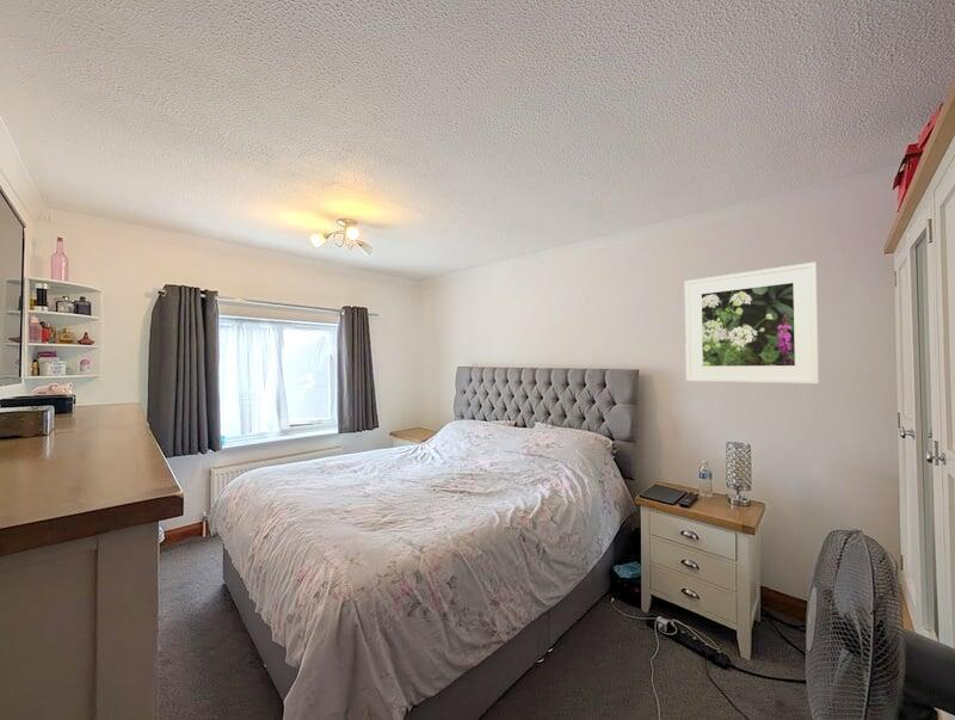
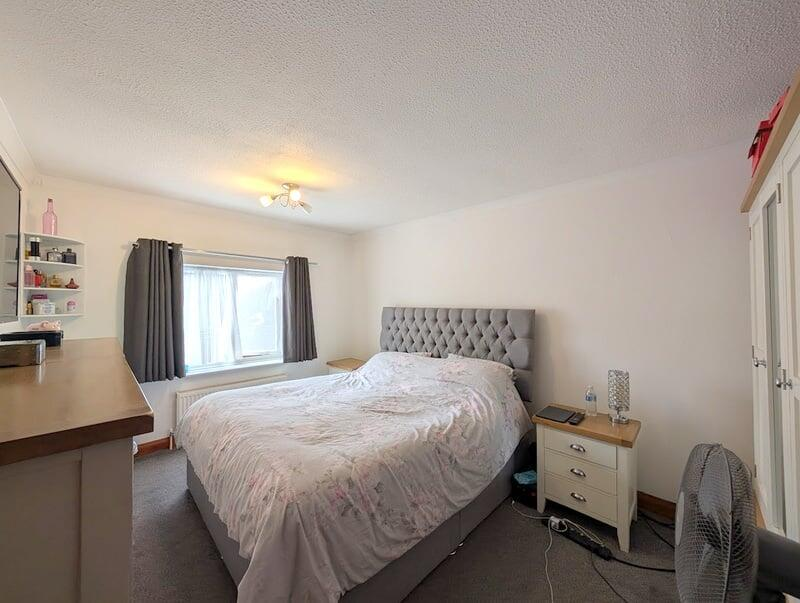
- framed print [684,261,820,384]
